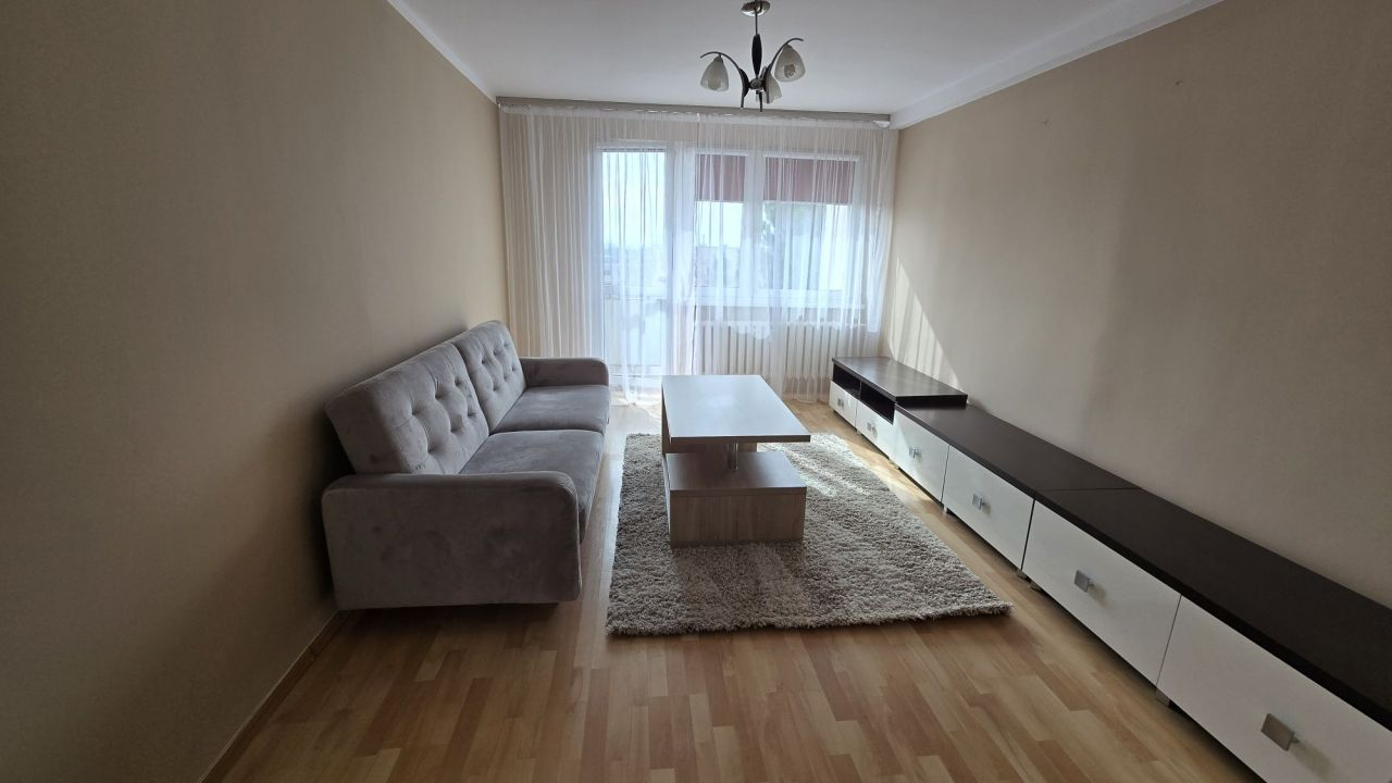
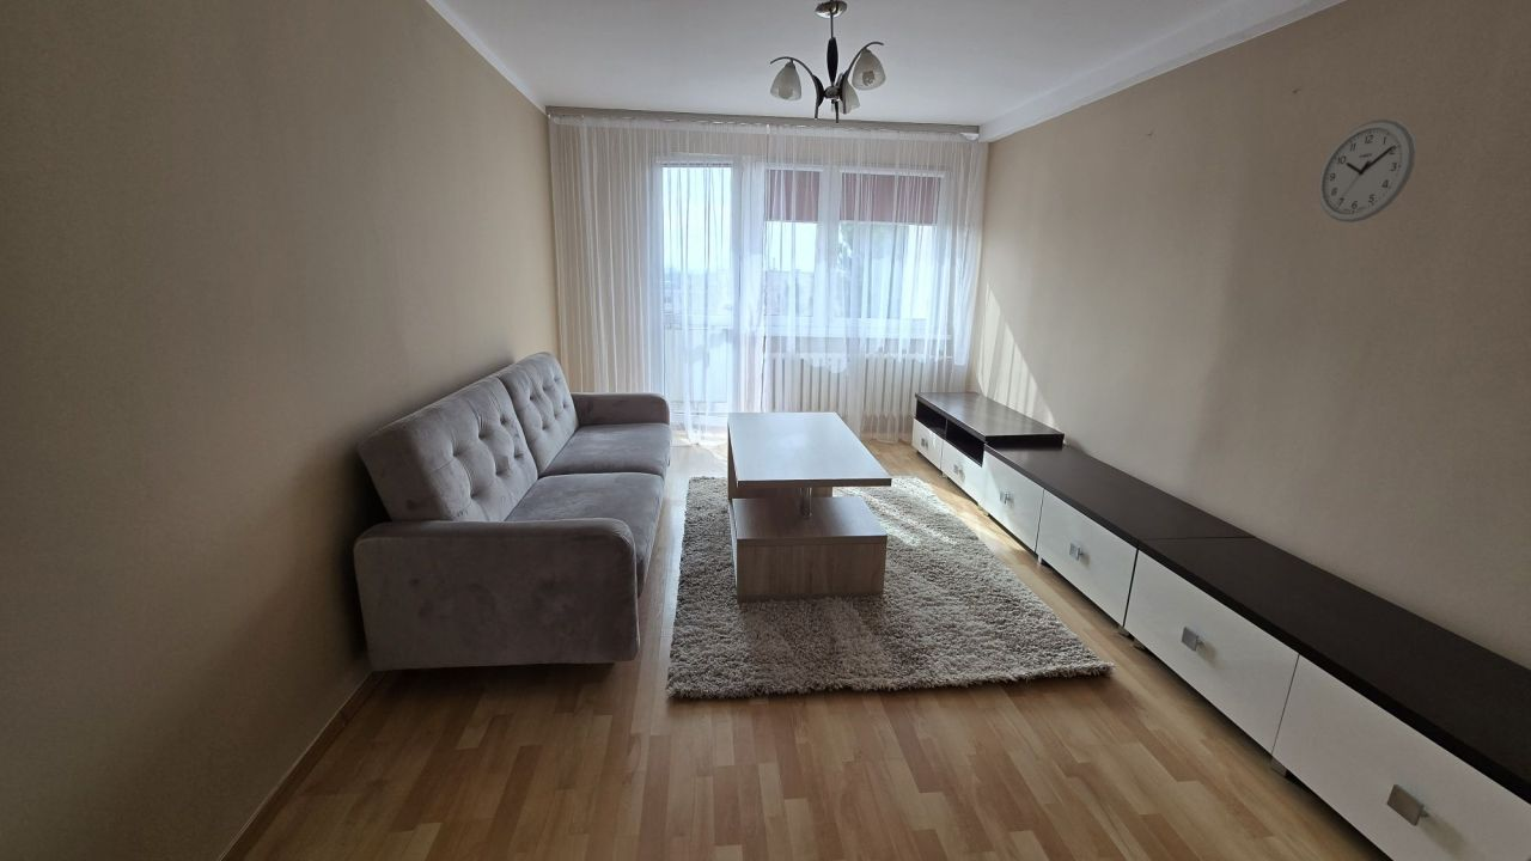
+ wall clock [1317,118,1417,224]
